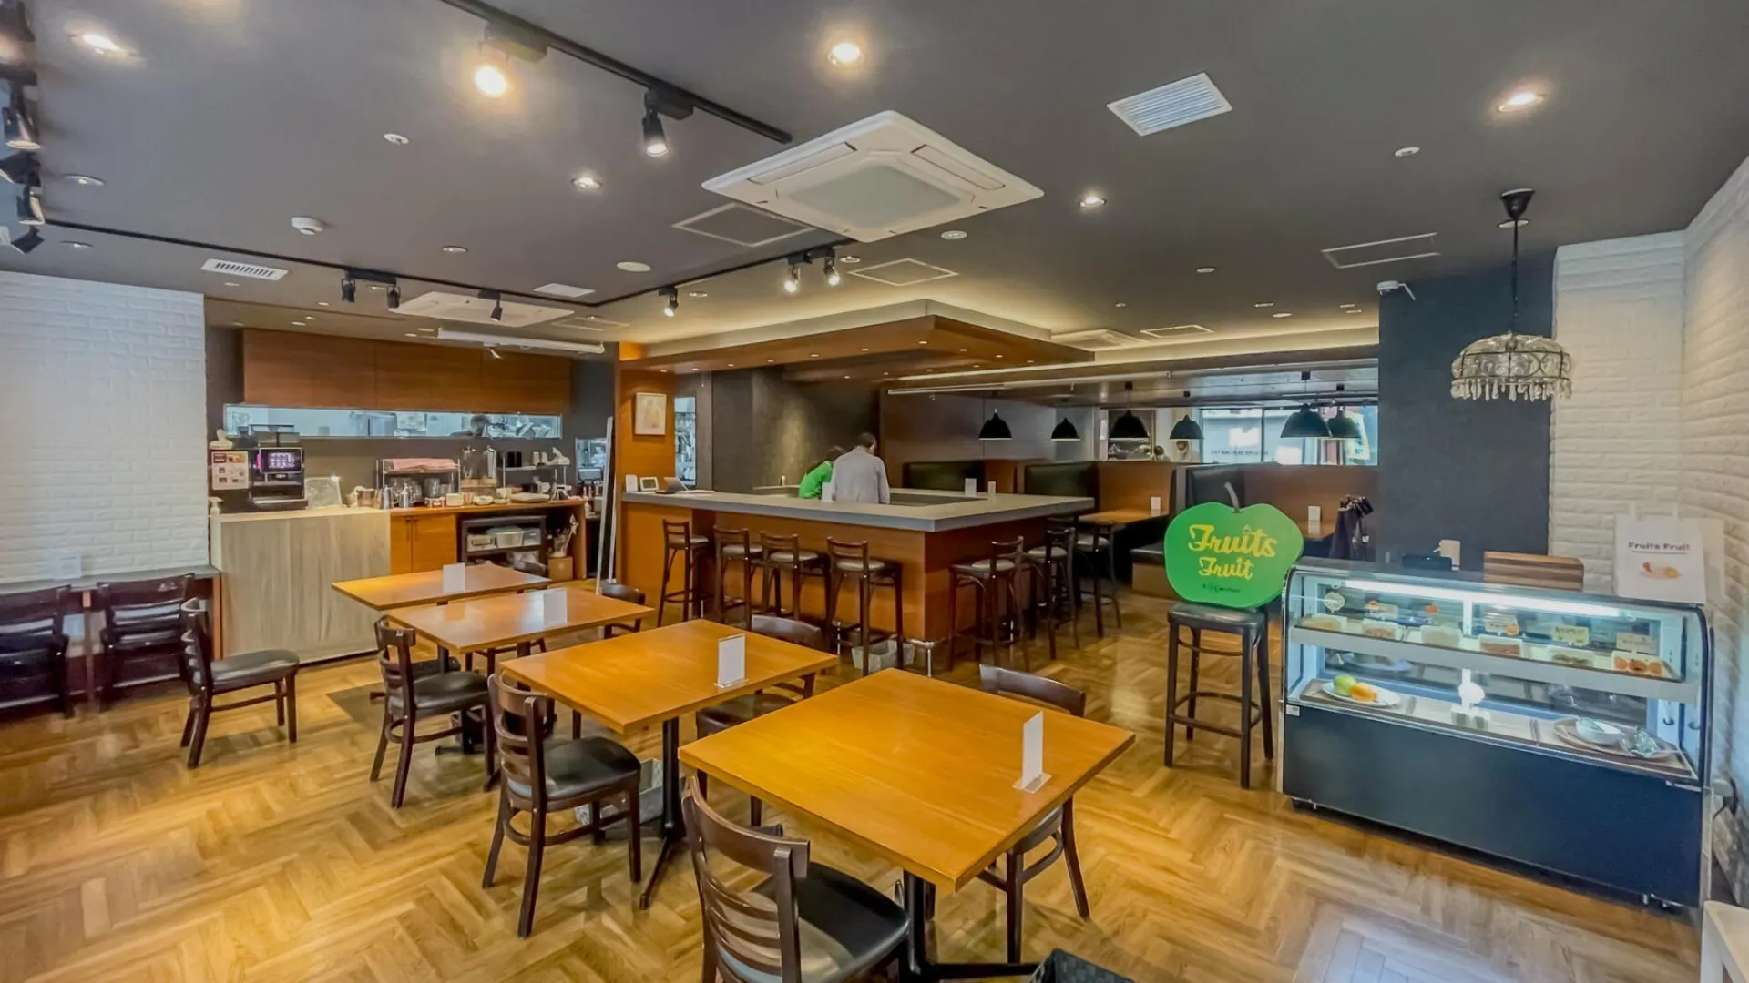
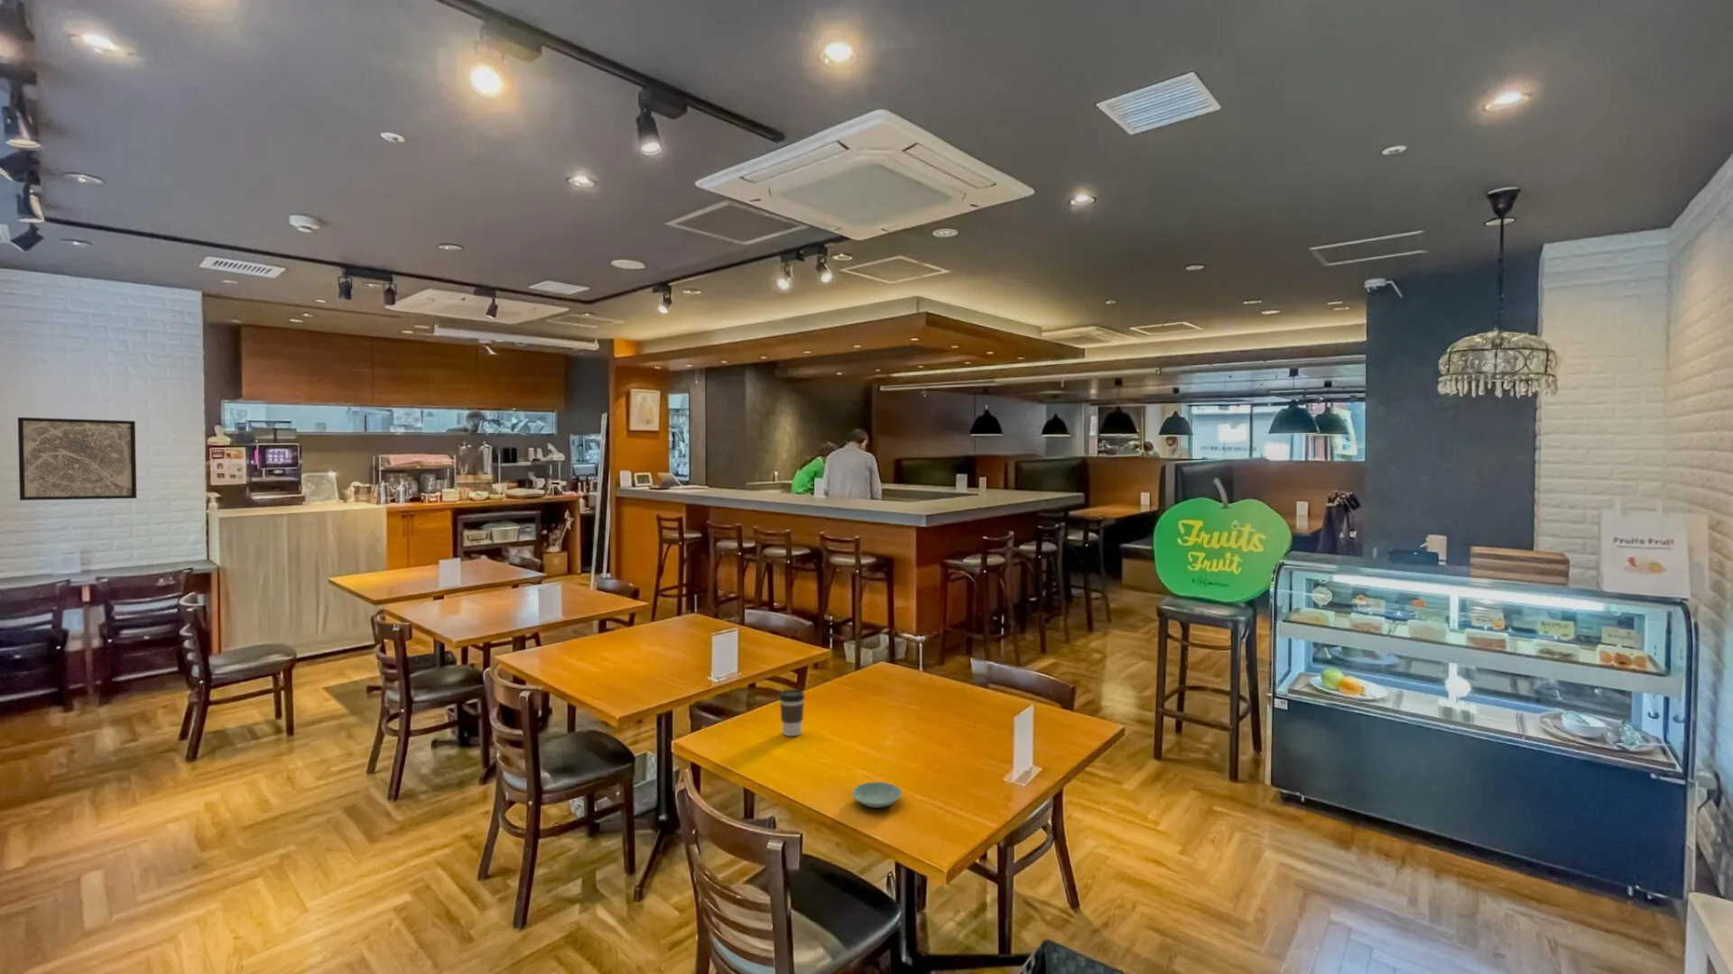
+ saucer [851,781,902,809]
+ wall art [17,416,137,502]
+ coffee cup [778,689,806,737]
